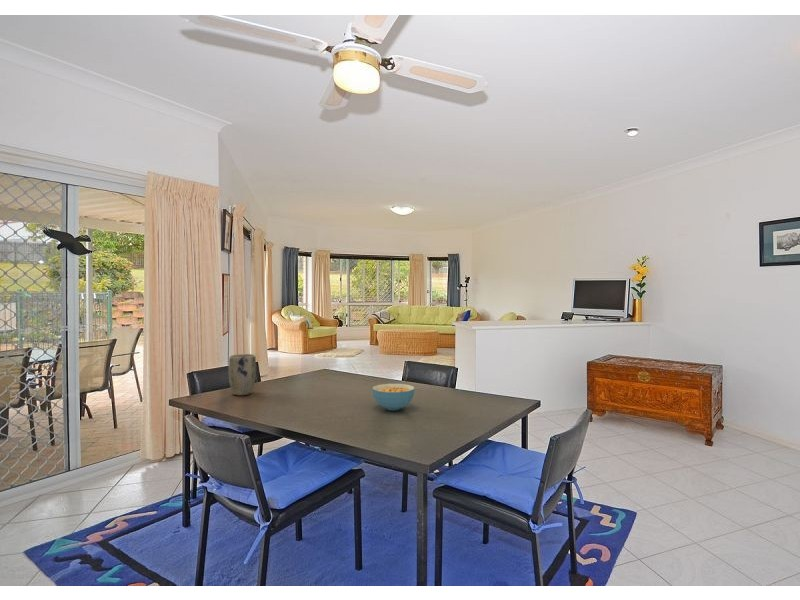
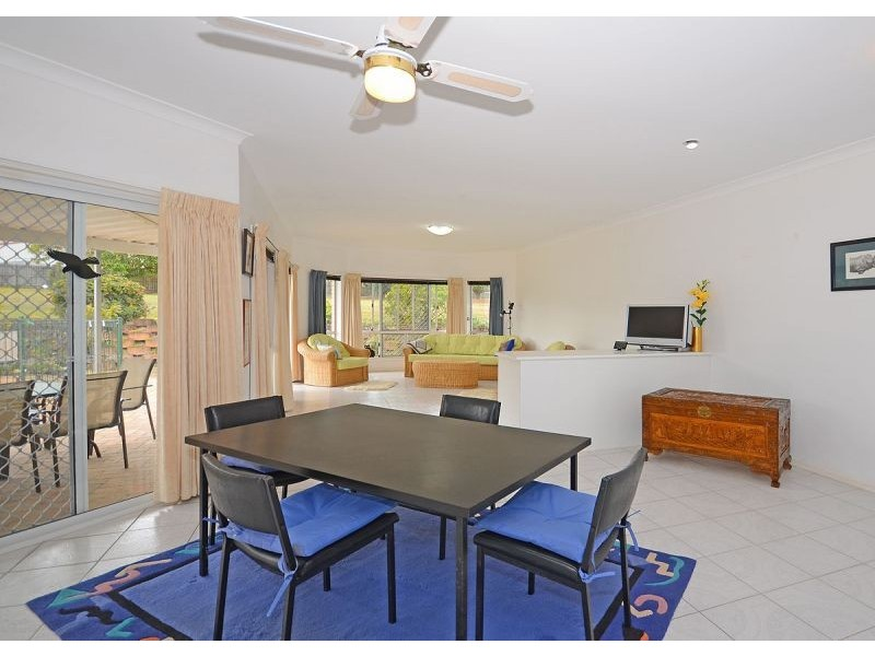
- cereal bowl [371,383,416,411]
- plant pot [228,353,257,396]
